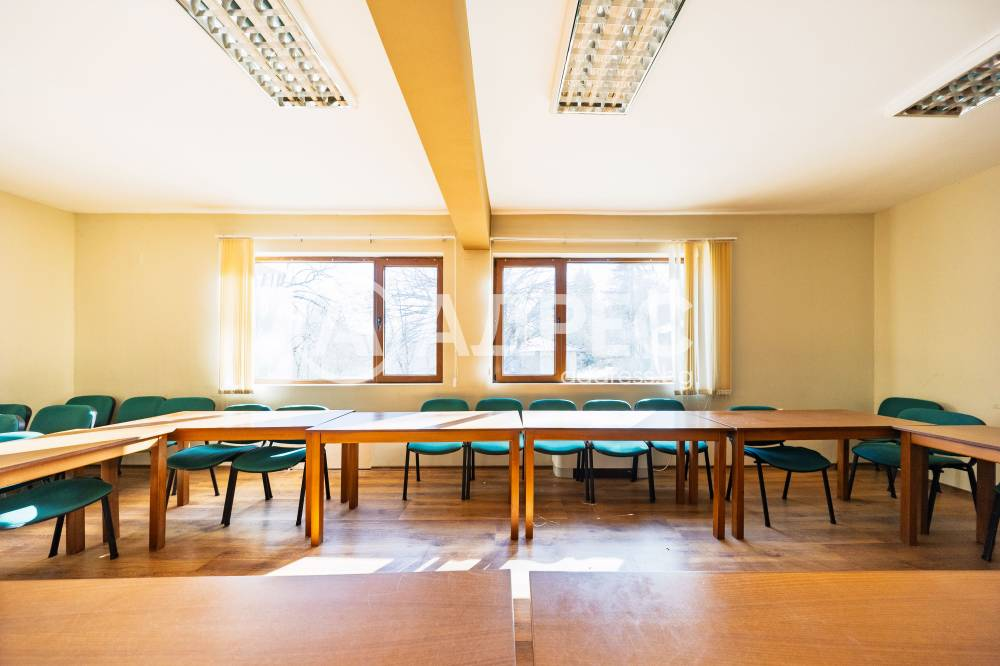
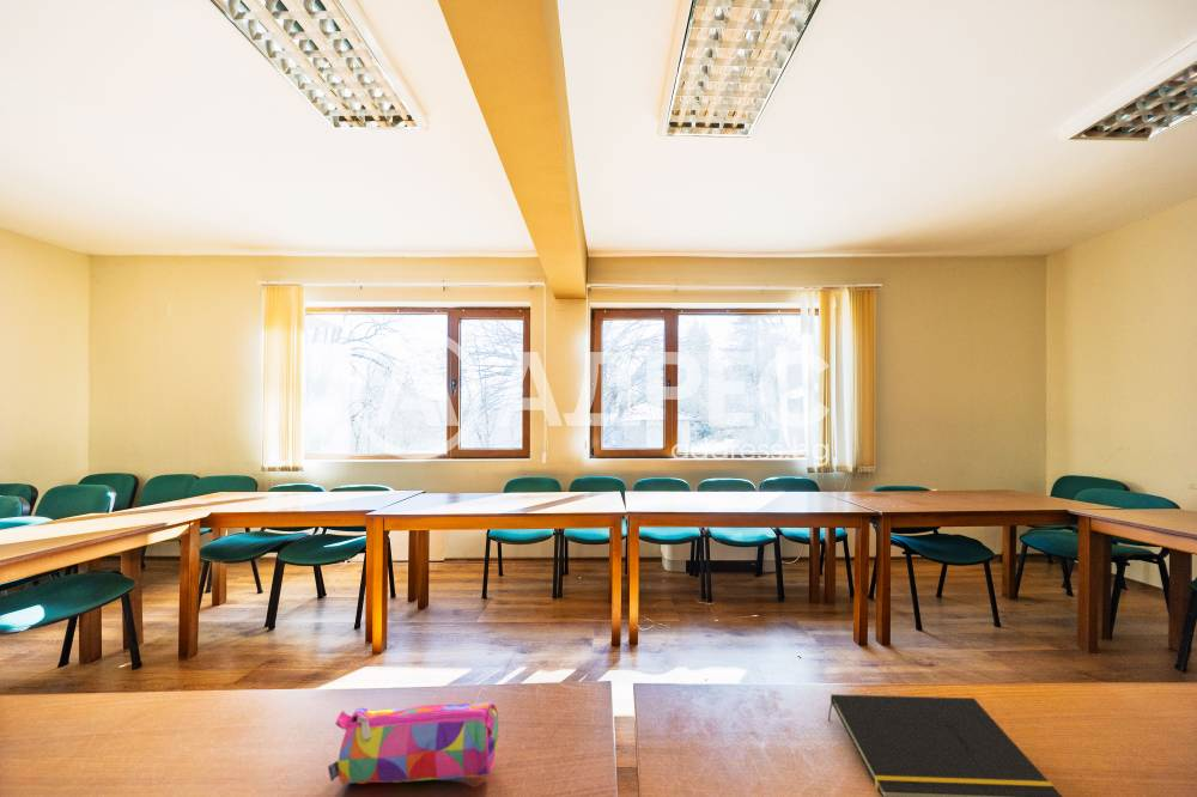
+ notepad [827,693,1063,797]
+ pencil case [327,700,500,786]
